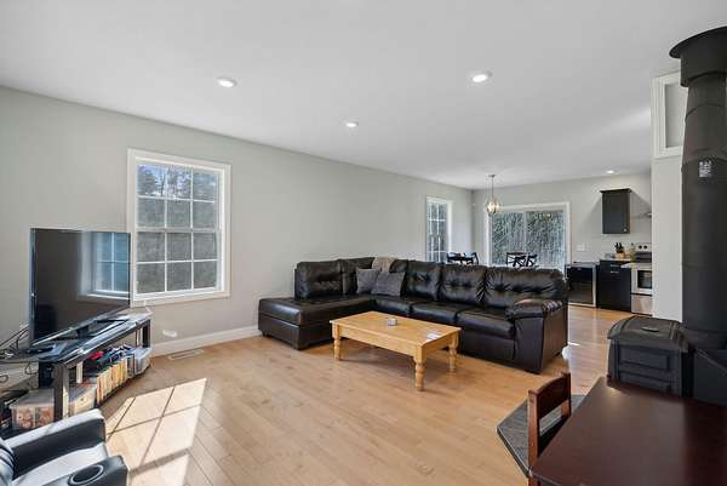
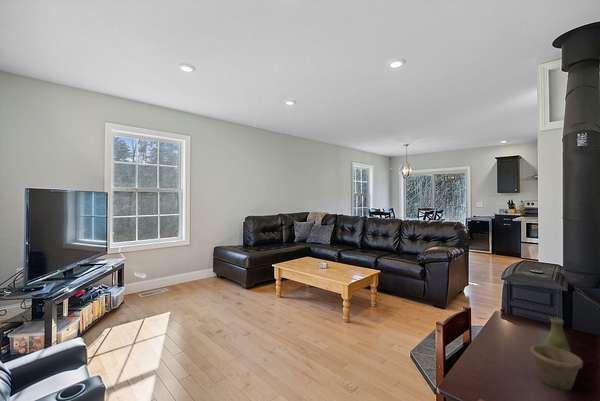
+ vase [530,317,584,392]
